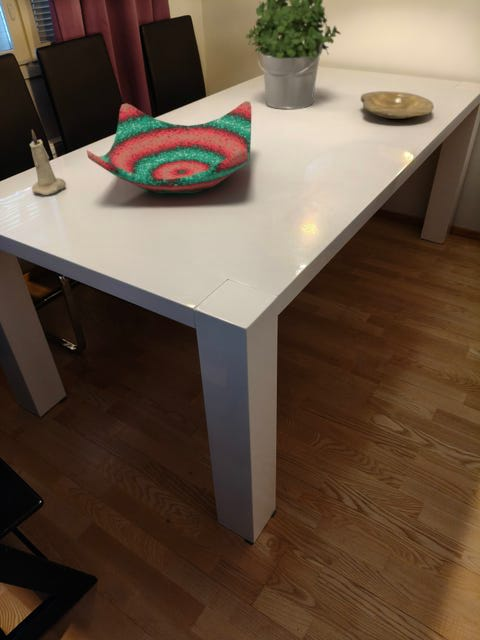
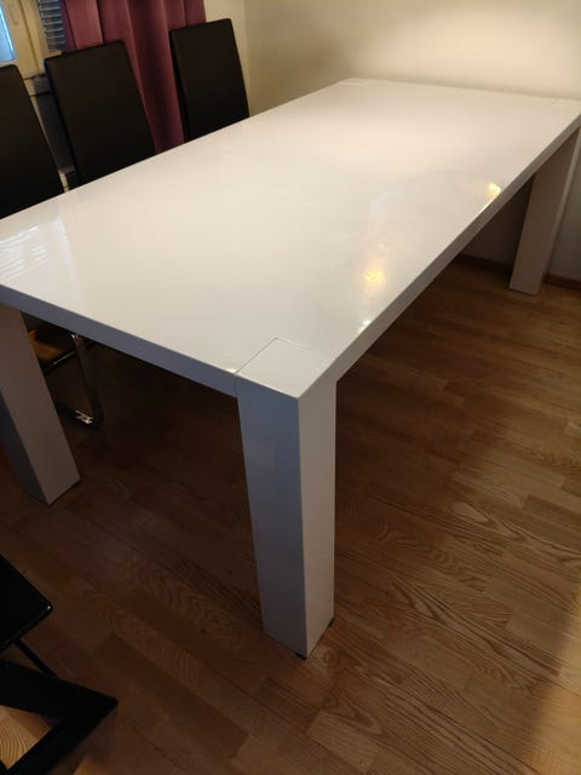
- plate [360,90,435,120]
- candle [29,129,67,196]
- potted plant [245,0,342,110]
- decorative bowl [86,100,252,195]
